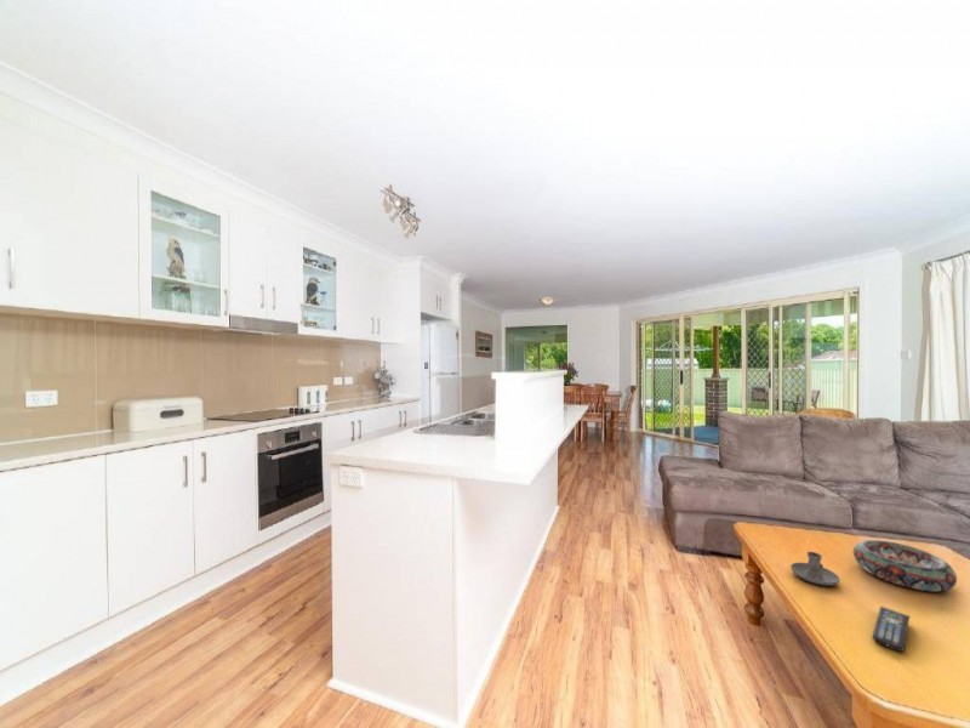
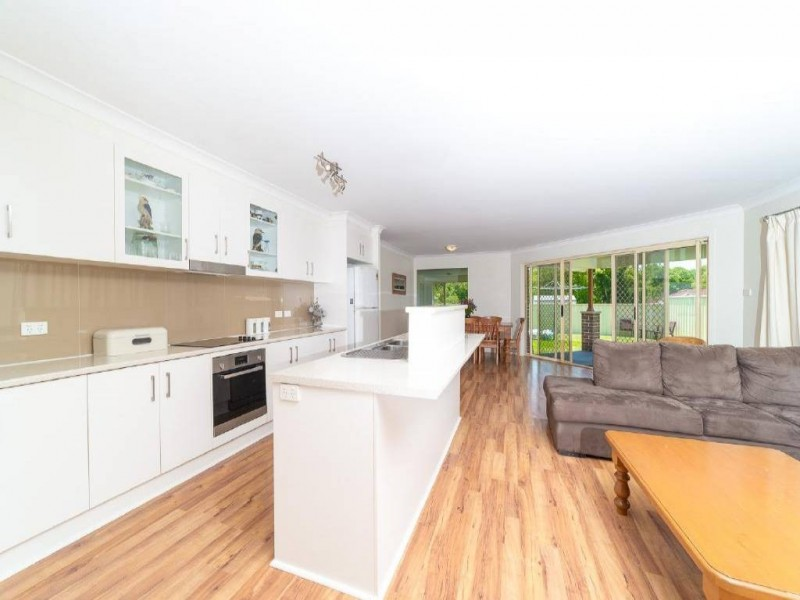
- remote control [872,605,911,653]
- decorative bowl [852,539,958,592]
- candle holder [789,551,840,587]
